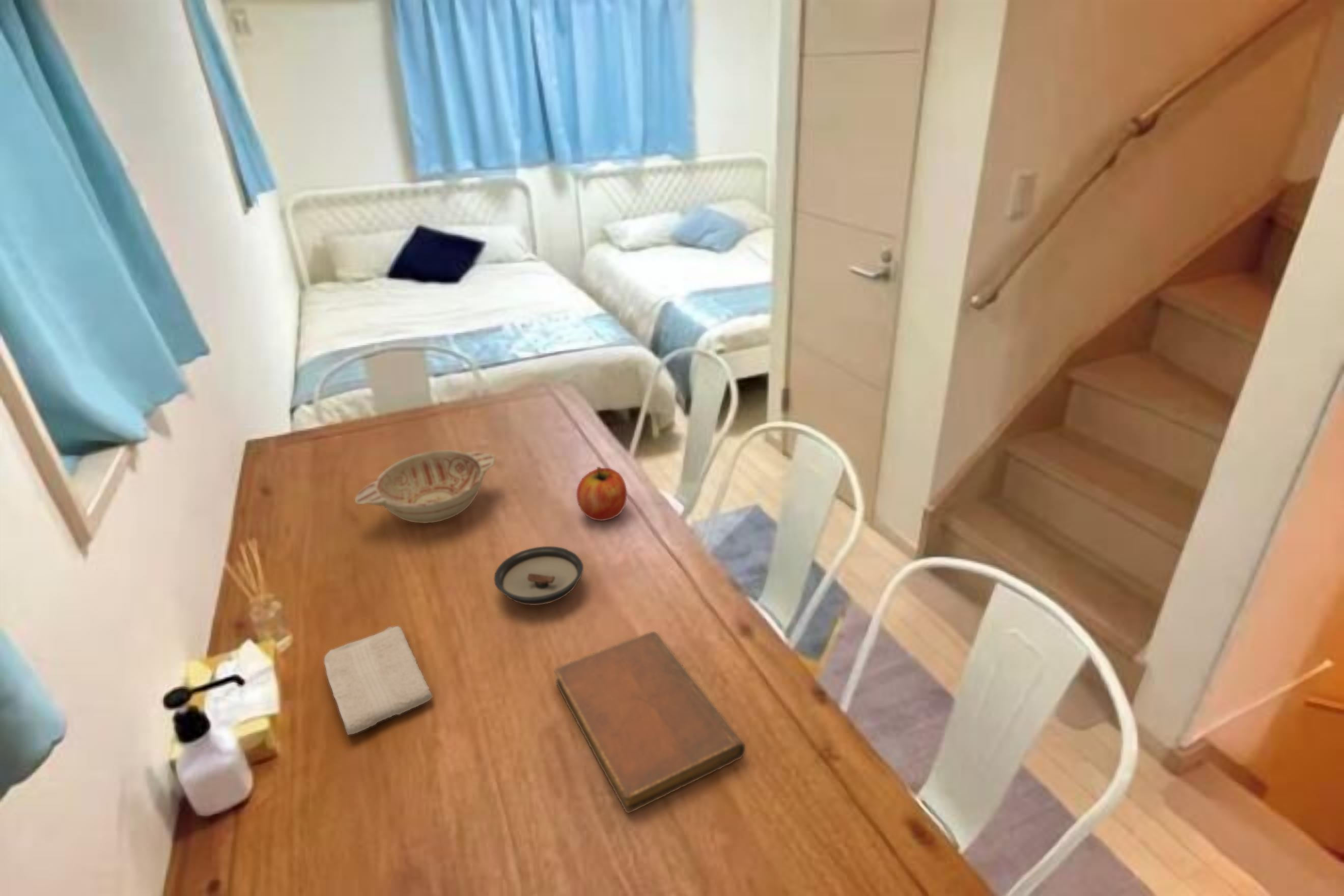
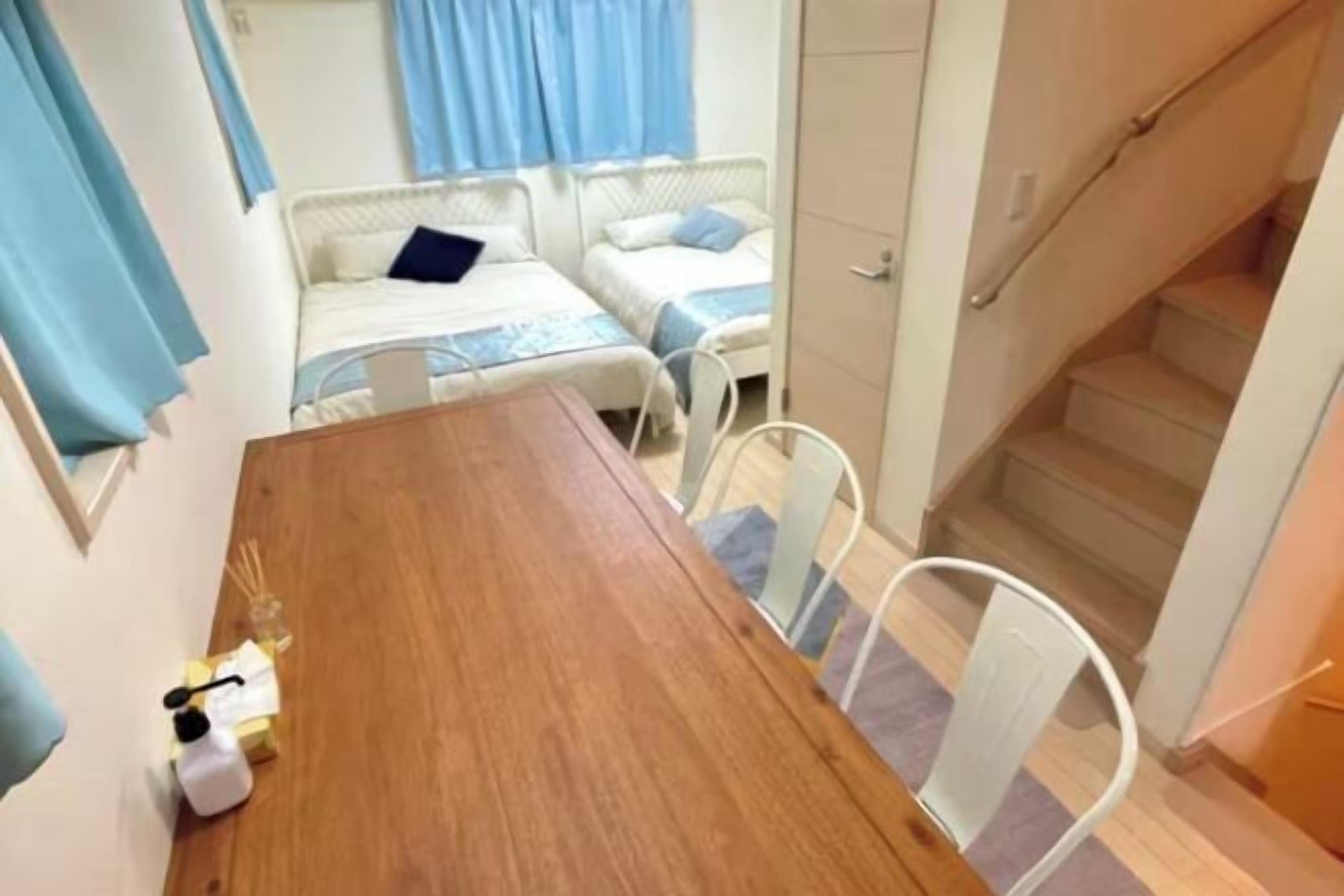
- washcloth [324,626,433,736]
- decorative bowl [354,450,496,523]
- fruit [576,466,627,521]
- saucer [494,546,584,606]
- notebook [554,631,746,814]
